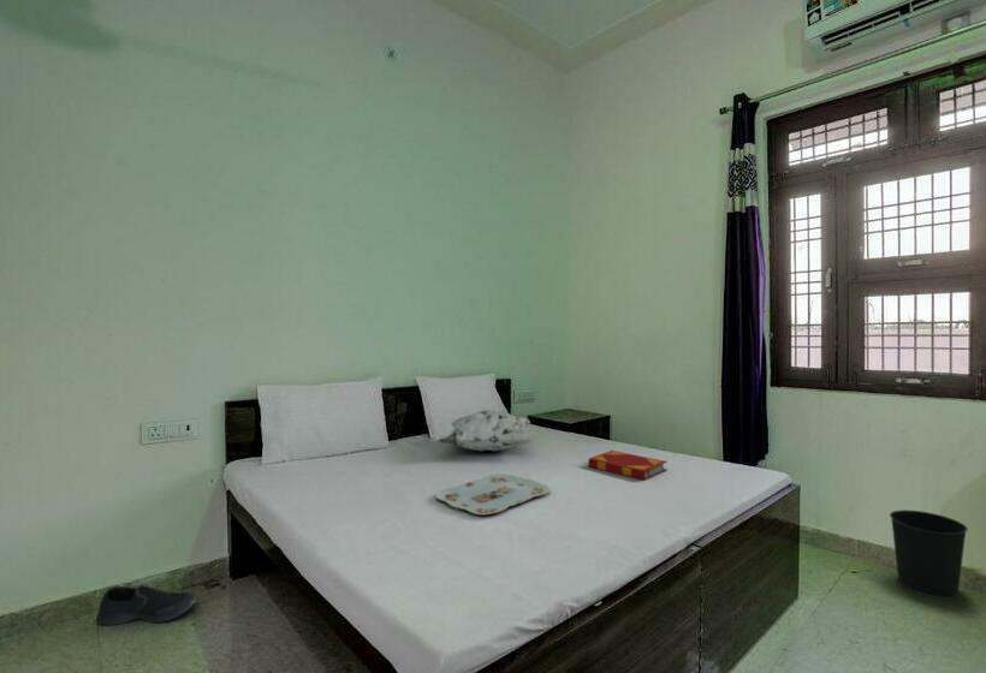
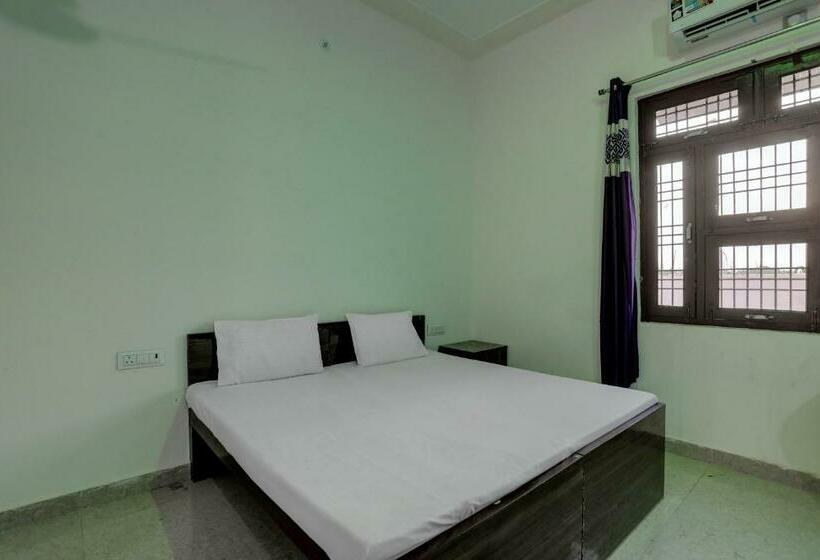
- serving tray [435,474,551,516]
- hardback book [587,449,669,482]
- decorative pillow [438,409,534,452]
- shoe [95,584,197,627]
- wastebasket [889,508,969,601]
